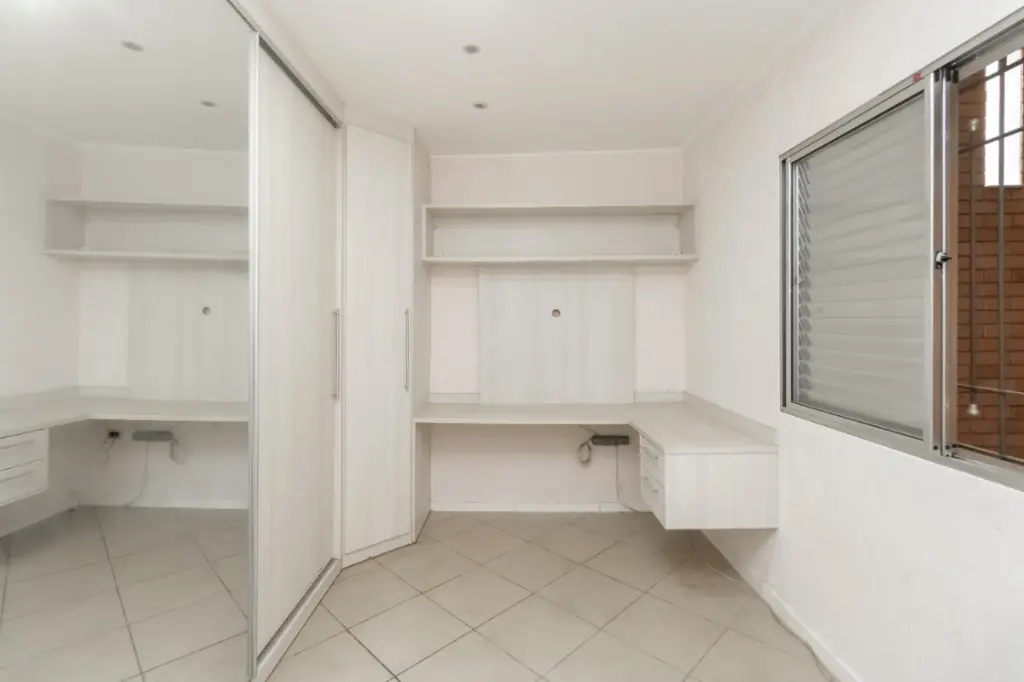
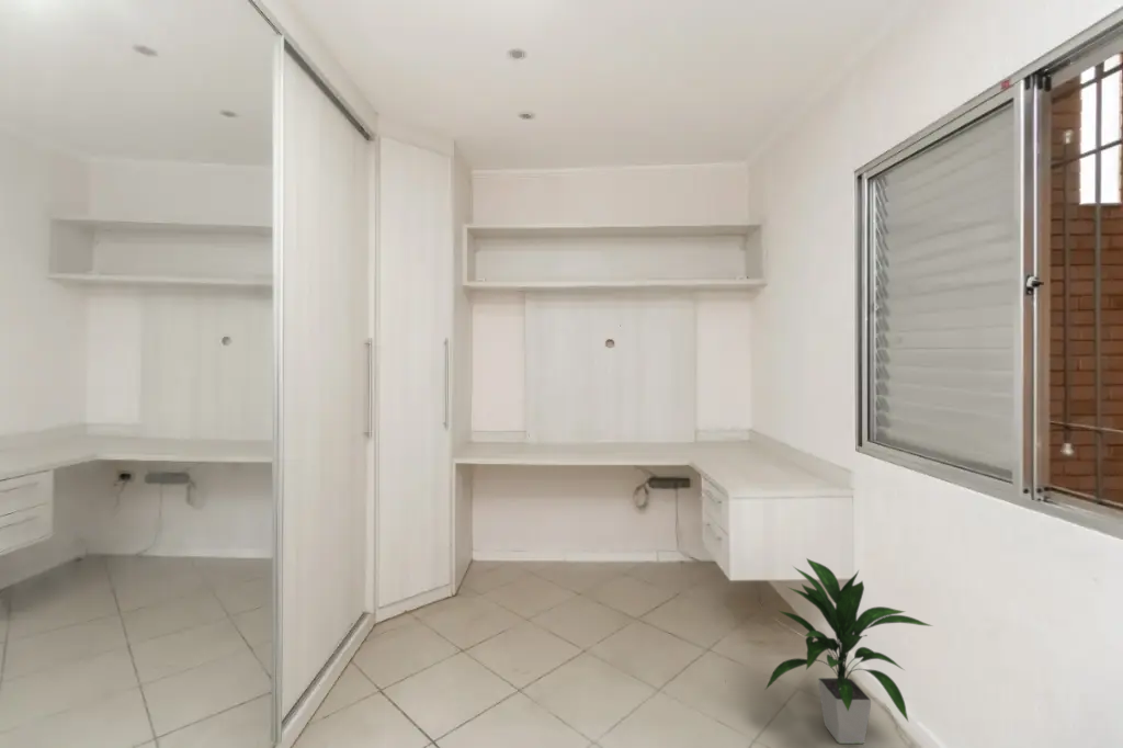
+ indoor plant [764,557,933,745]
